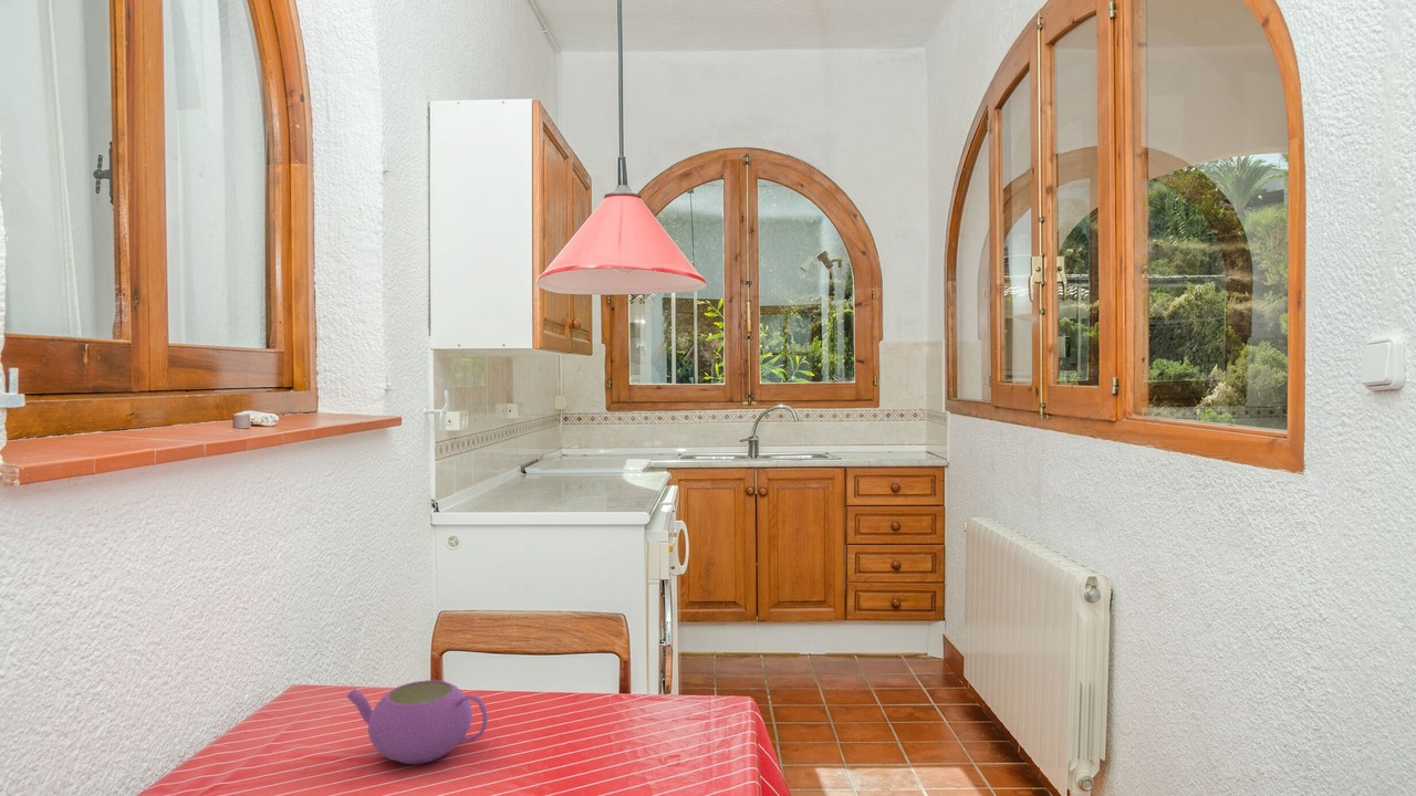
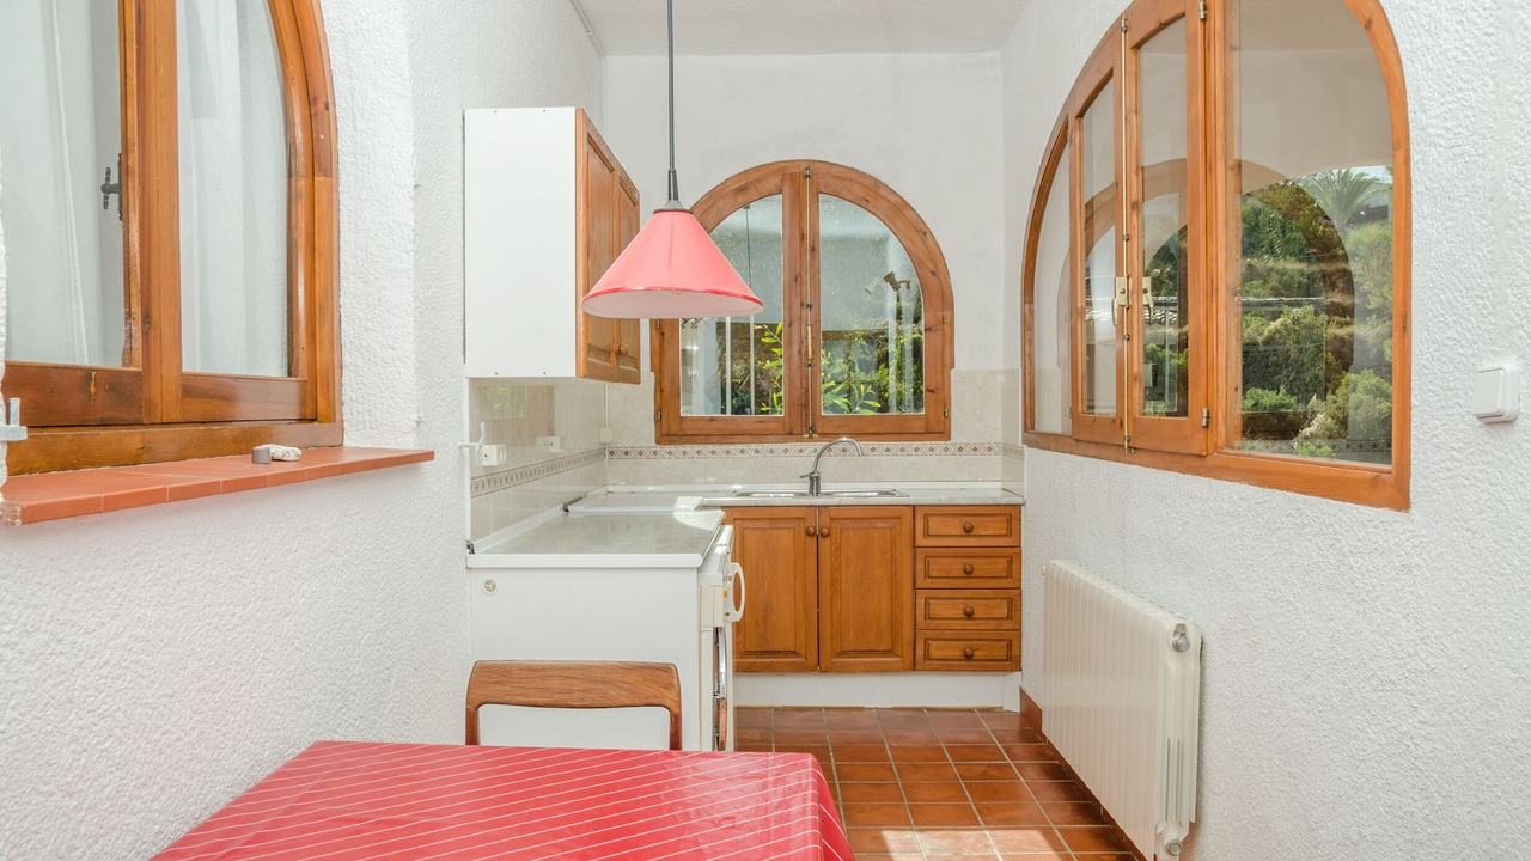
- teapot [345,679,489,765]
